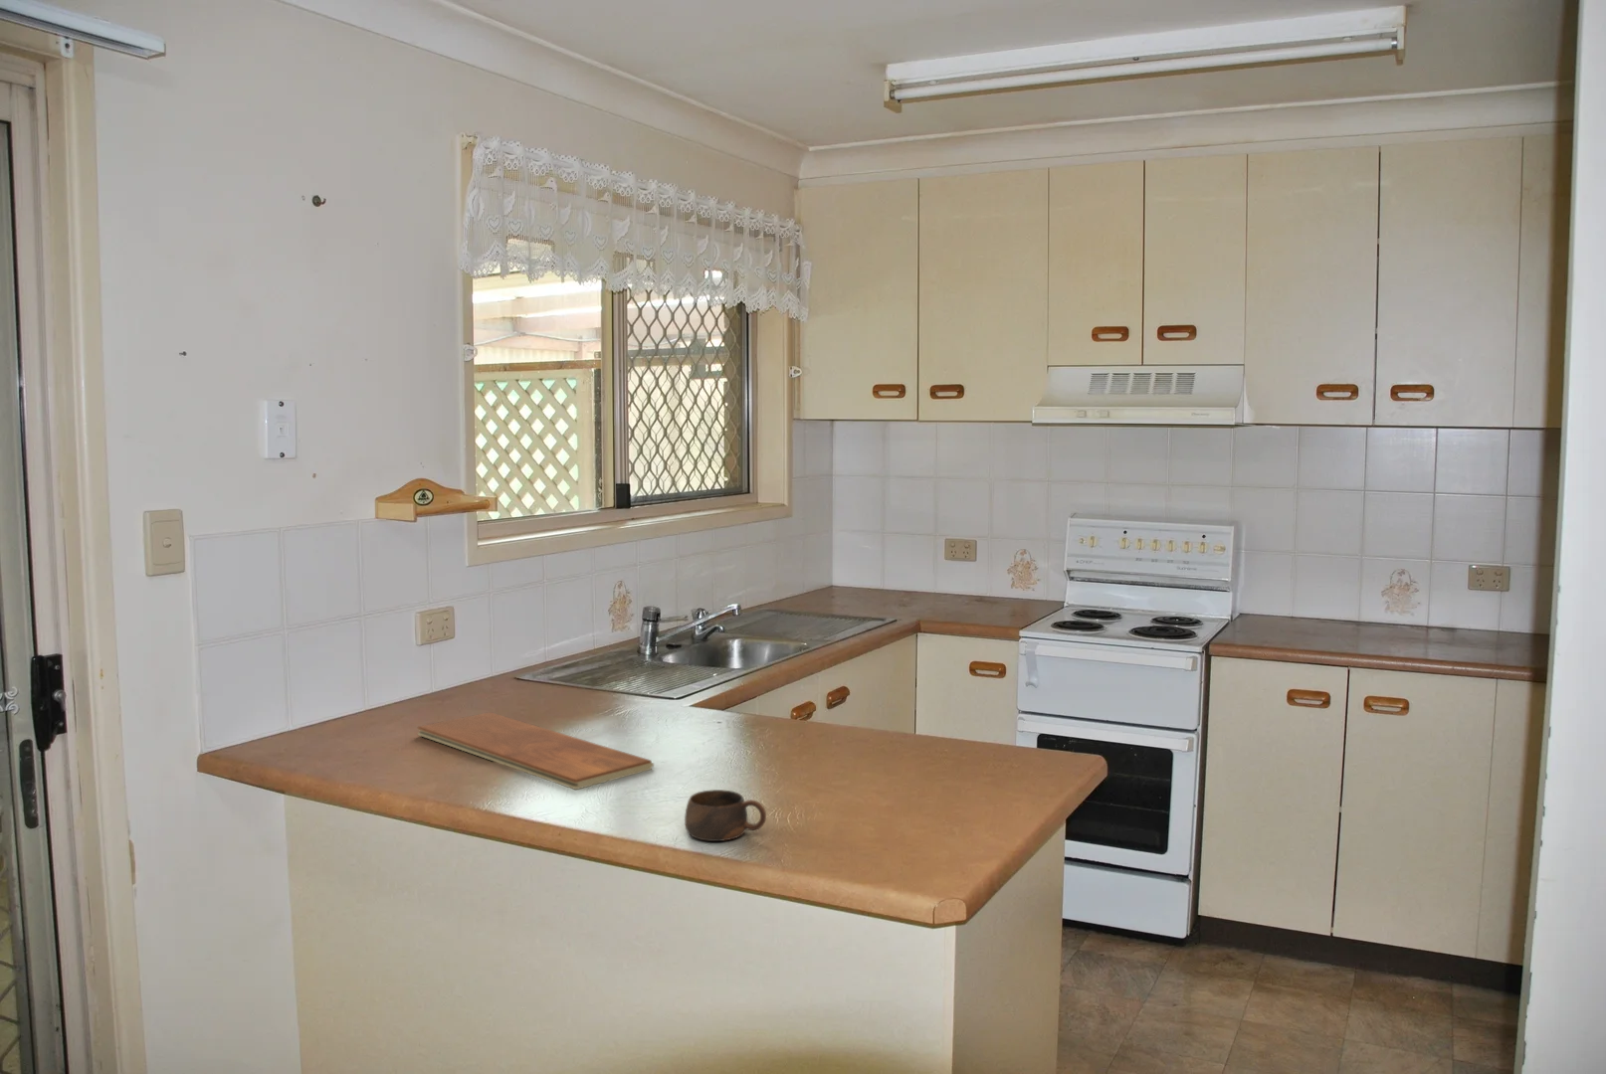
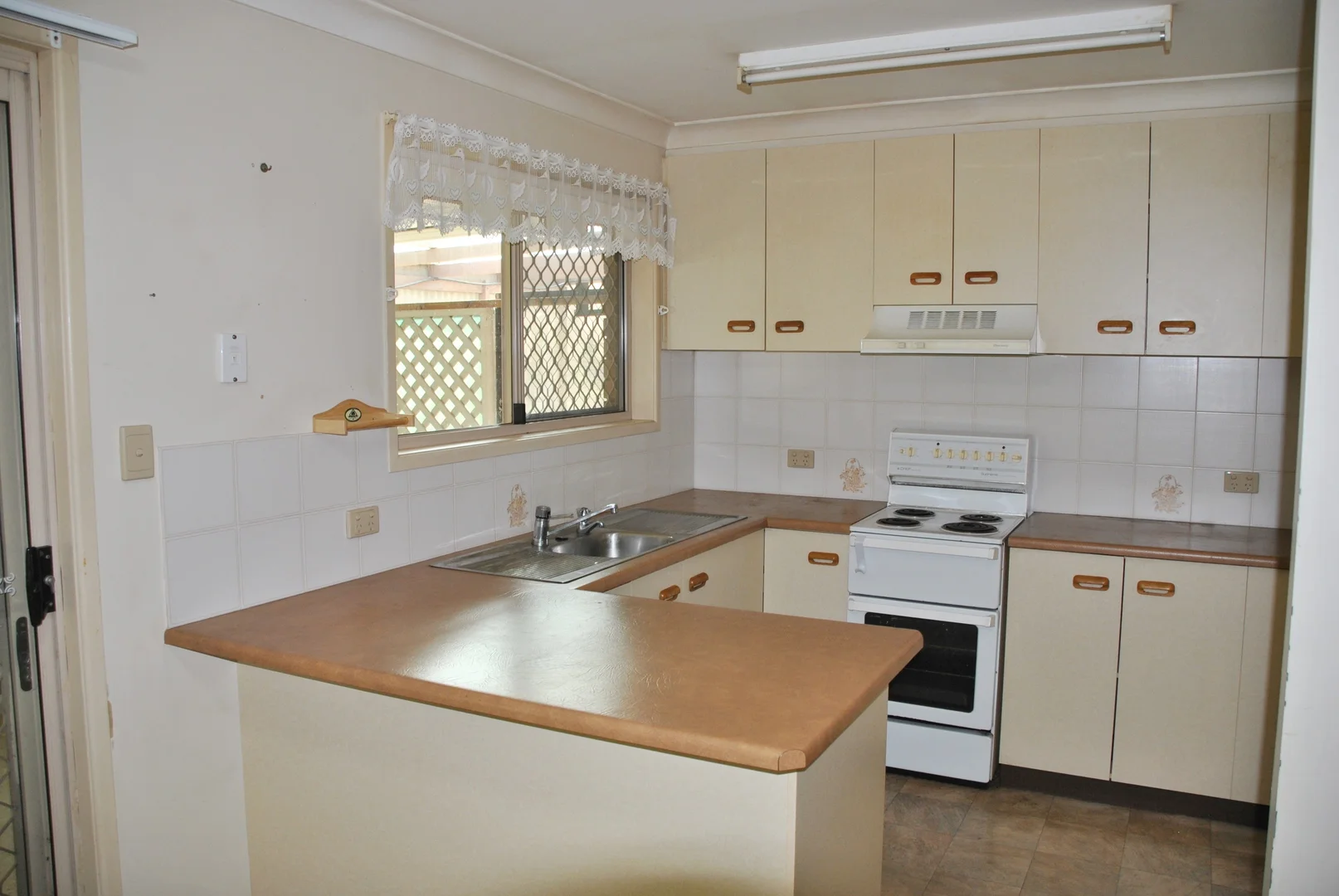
- chopping board [417,711,655,791]
- cup [684,789,768,843]
